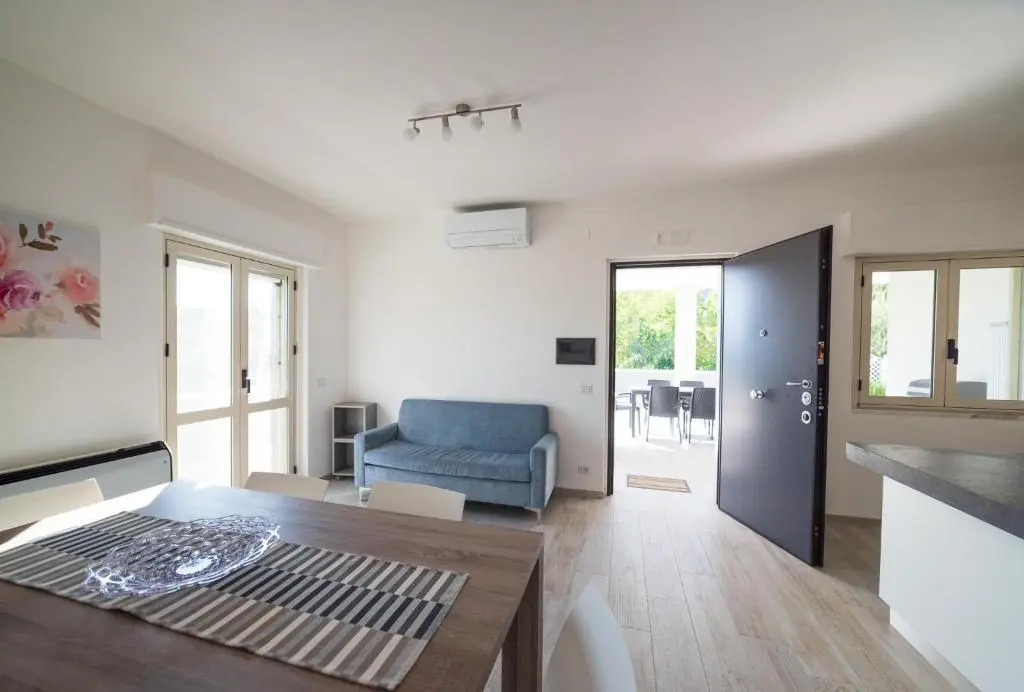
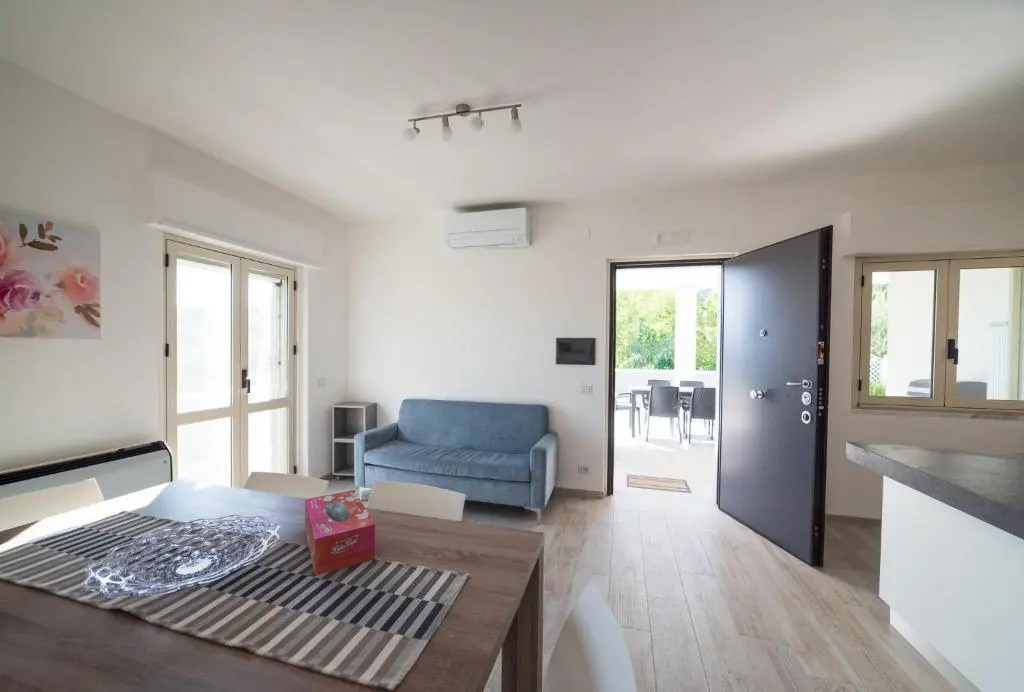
+ tissue box [304,489,376,576]
